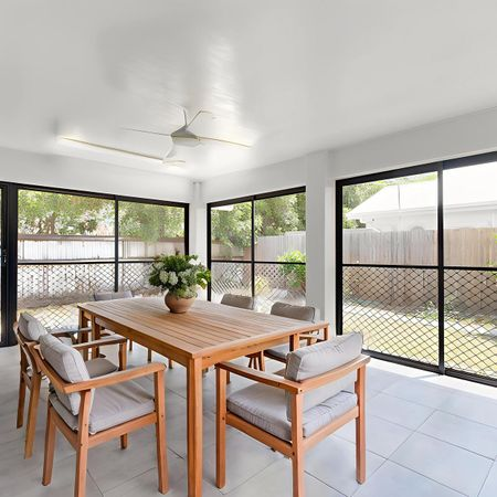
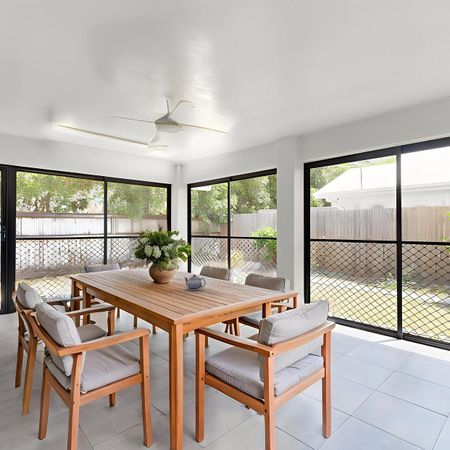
+ teapot [183,274,207,291]
